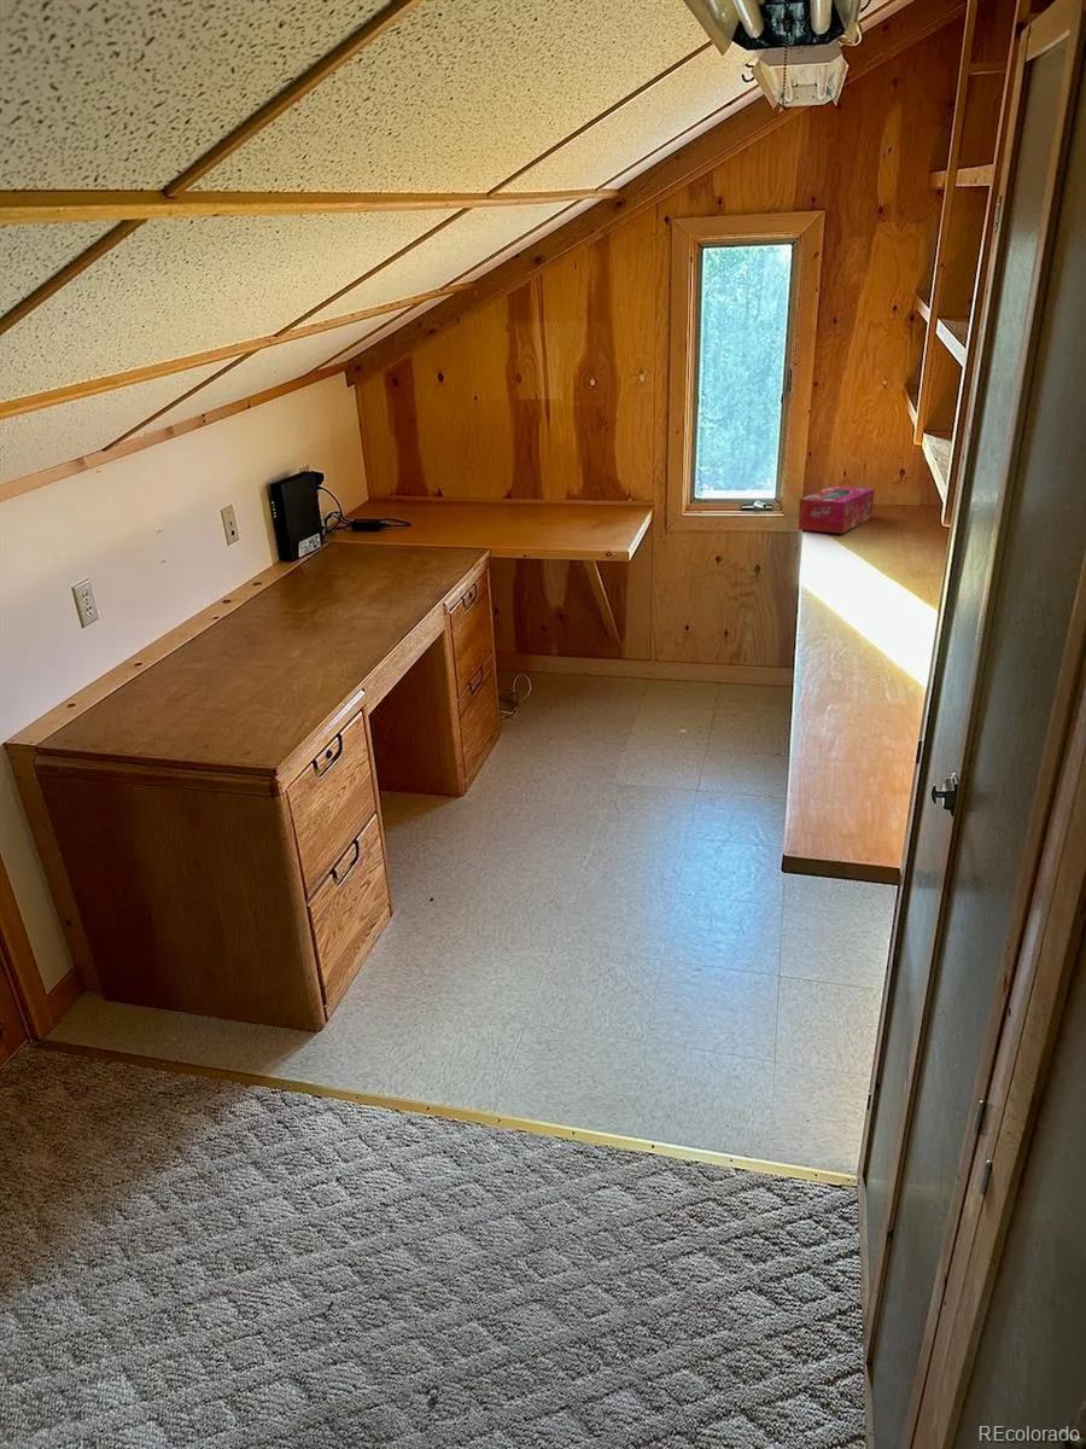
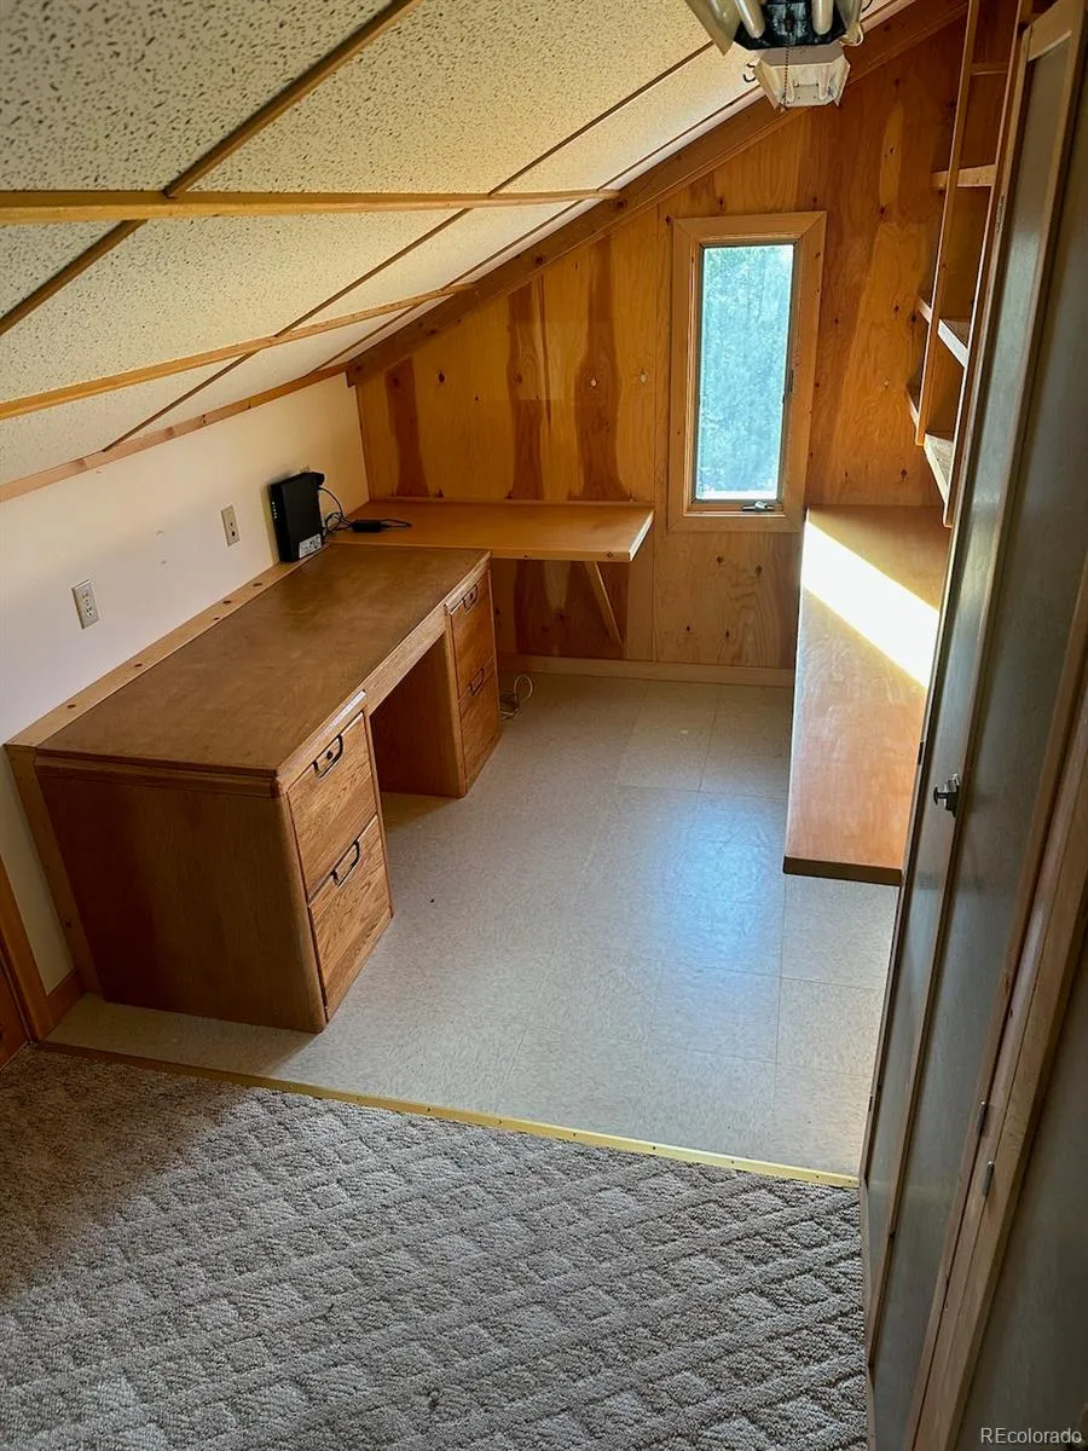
- tissue box [796,485,875,535]
